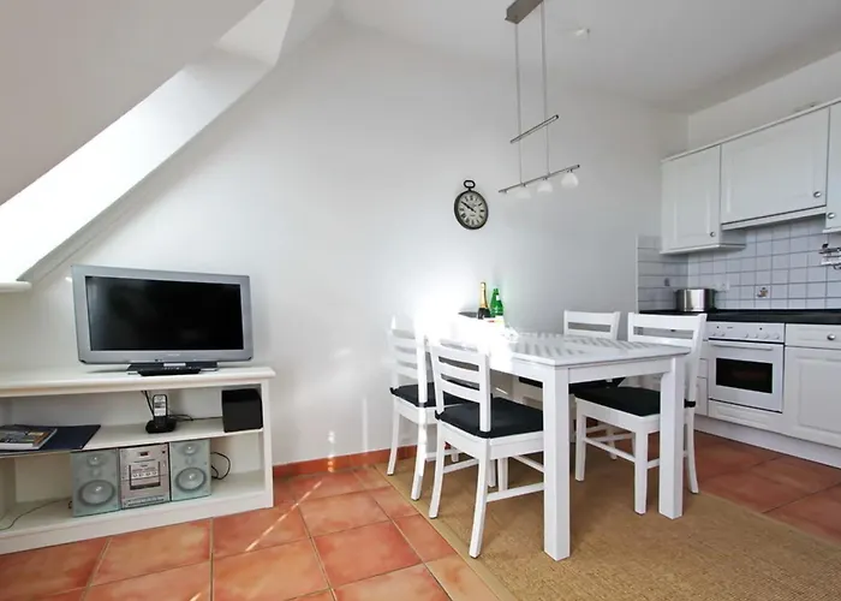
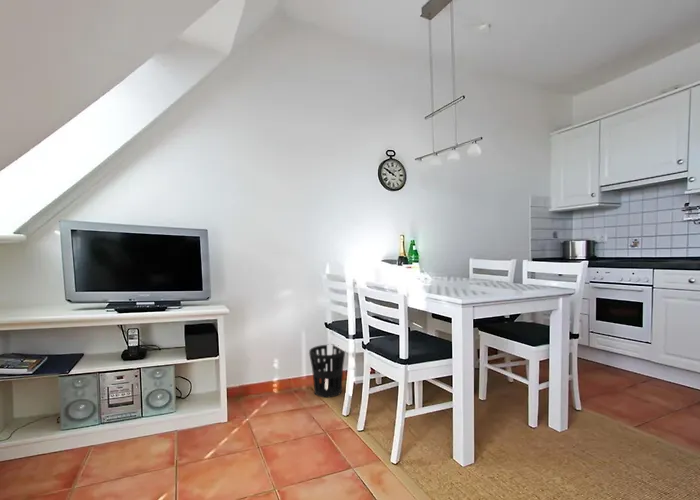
+ wastebasket [308,344,346,398]
